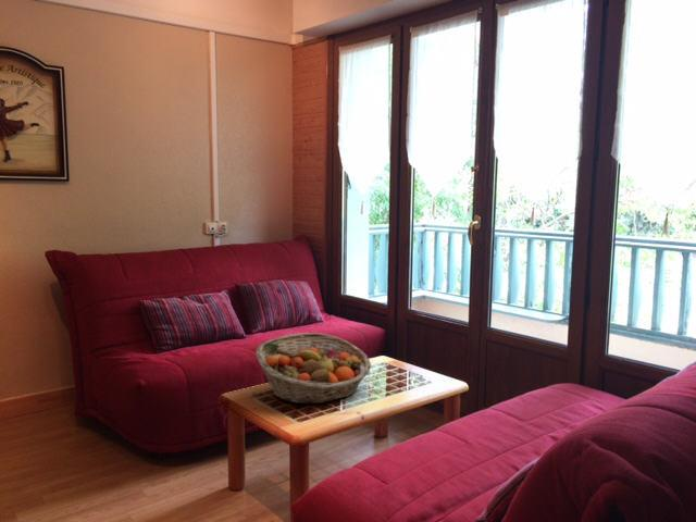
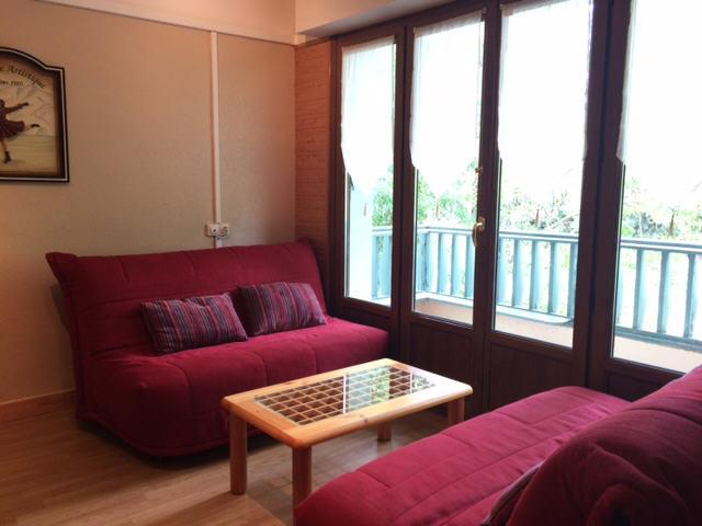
- fruit basket [254,332,372,405]
